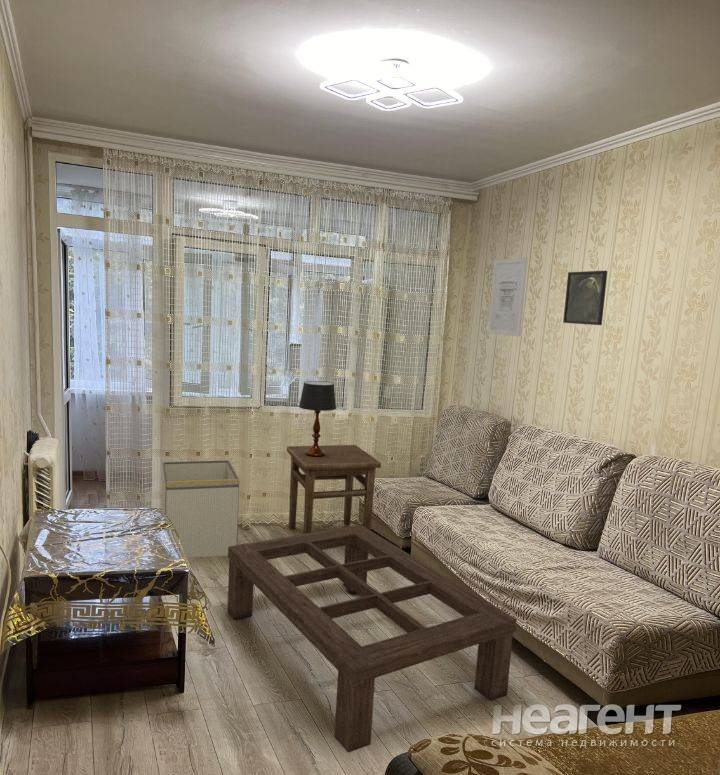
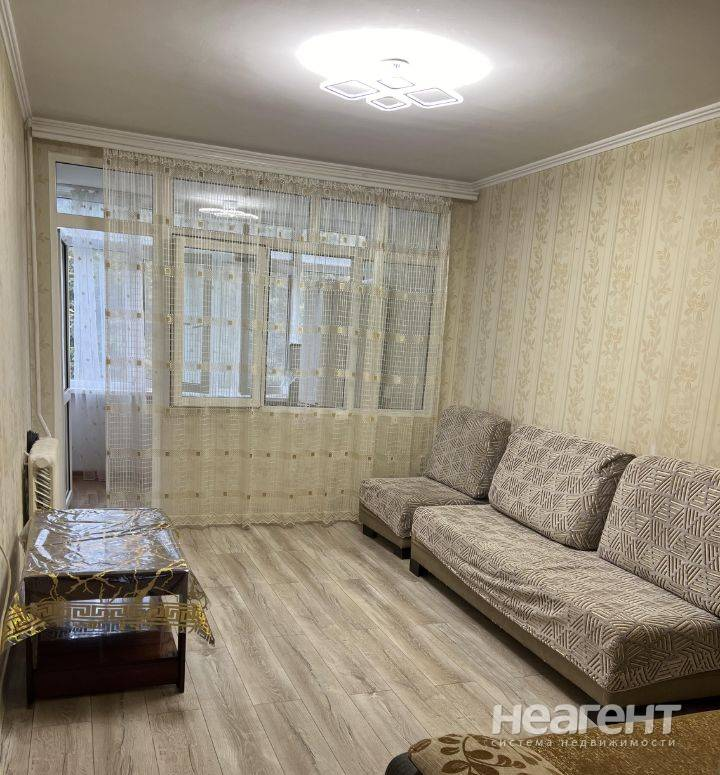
- storage bin [161,459,240,559]
- wall art [487,256,528,337]
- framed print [562,270,608,326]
- table lamp [298,380,337,457]
- side table [286,444,382,534]
- coffee table [227,524,518,754]
